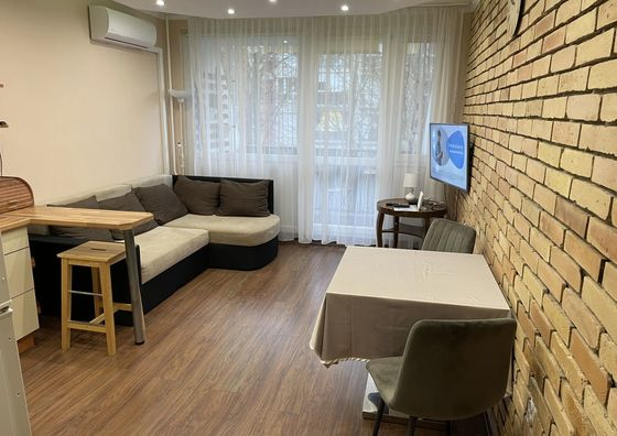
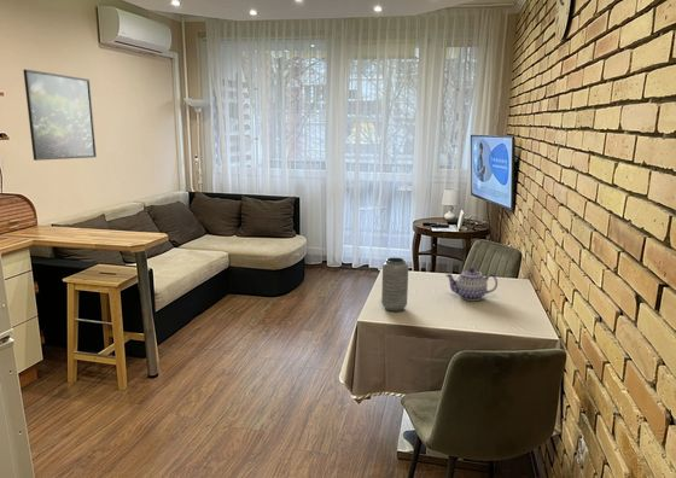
+ teapot [444,267,499,302]
+ vase [380,256,409,313]
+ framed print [22,69,98,162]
